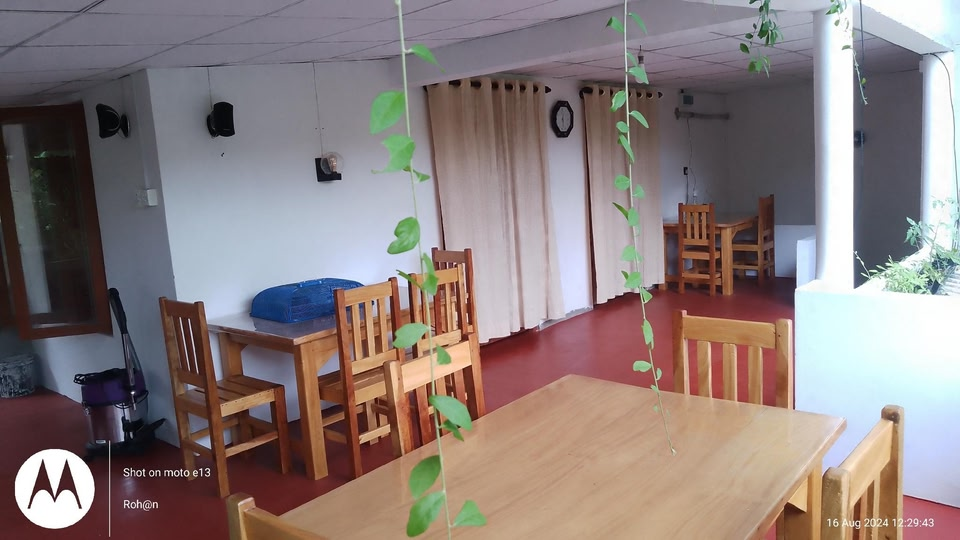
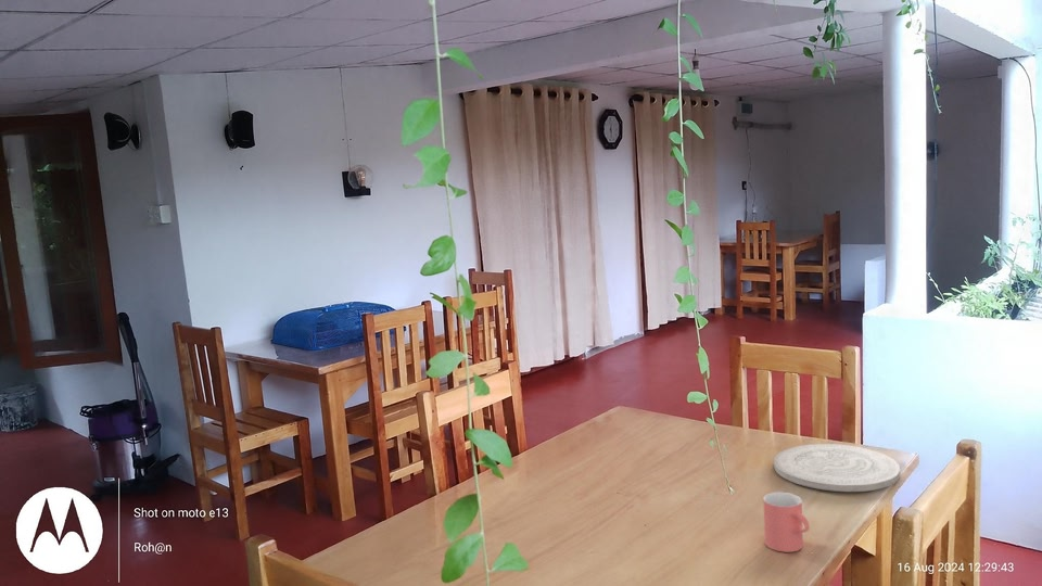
+ plate [773,443,901,493]
+ cup [762,492,810,553]
